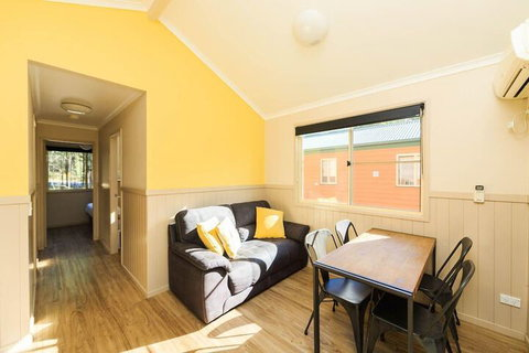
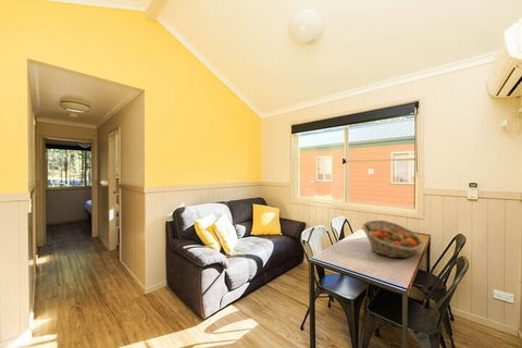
+ fruit basket [361,220,424,259]
